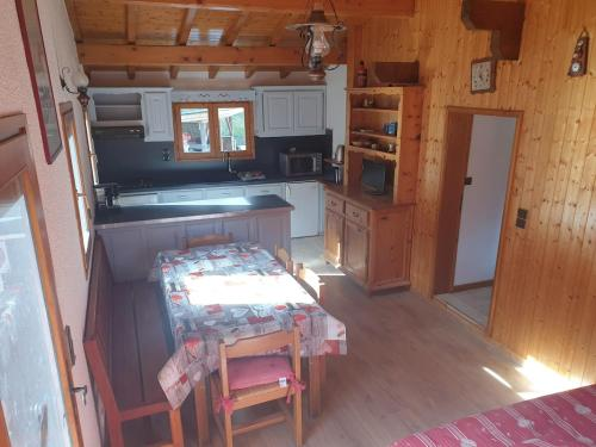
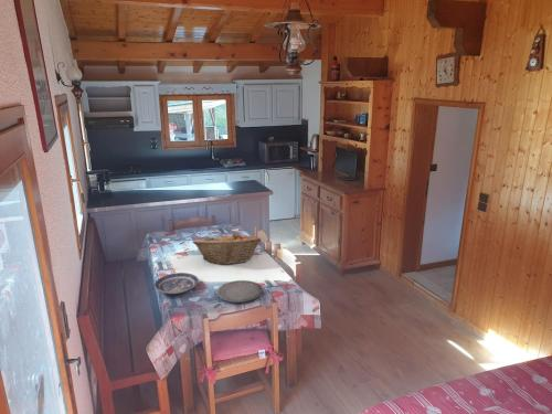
+ plate [216,279,264,304]
+ plate [153,272,200,295]
+ fruit basket [191,232,262,265]
